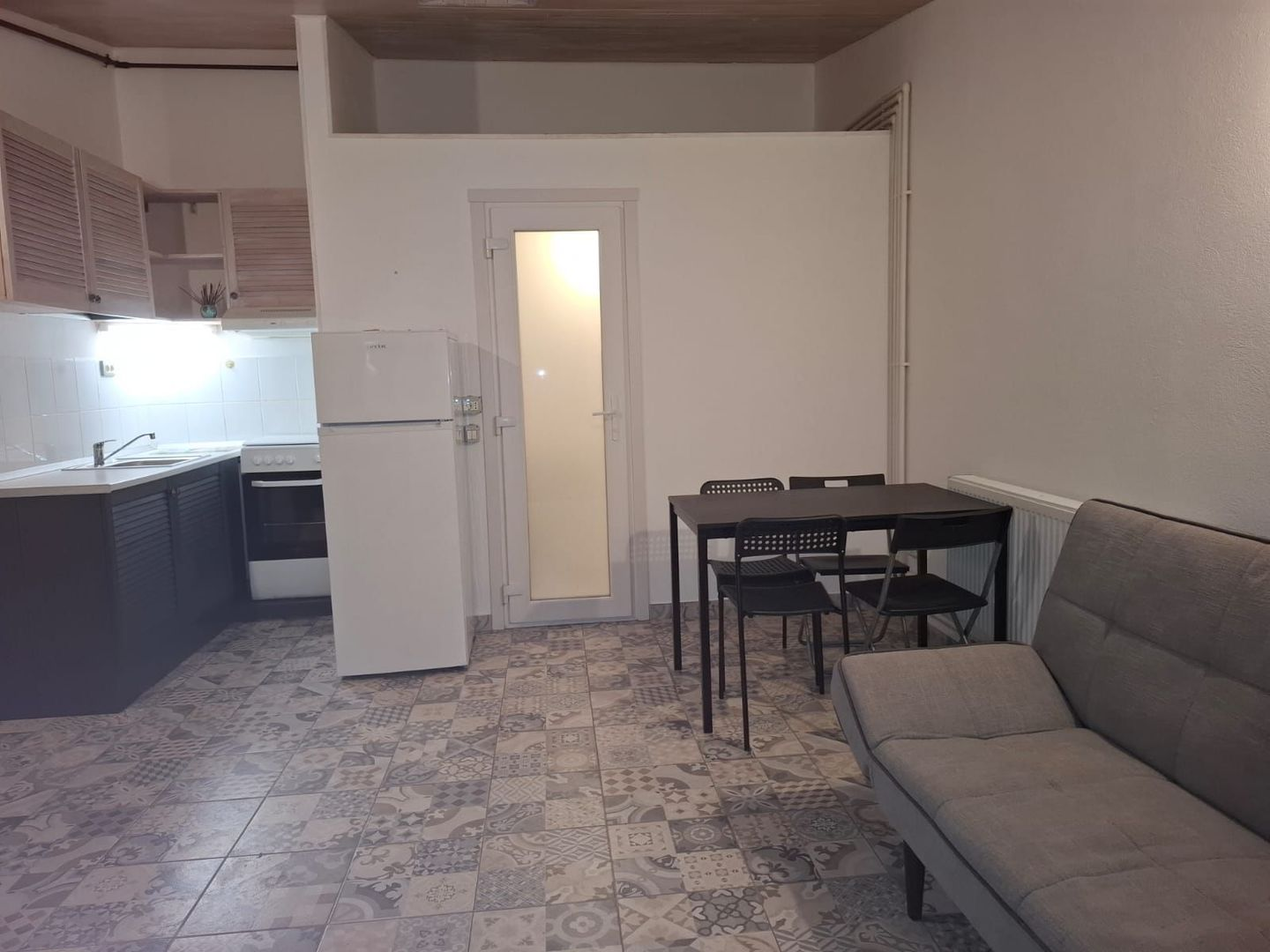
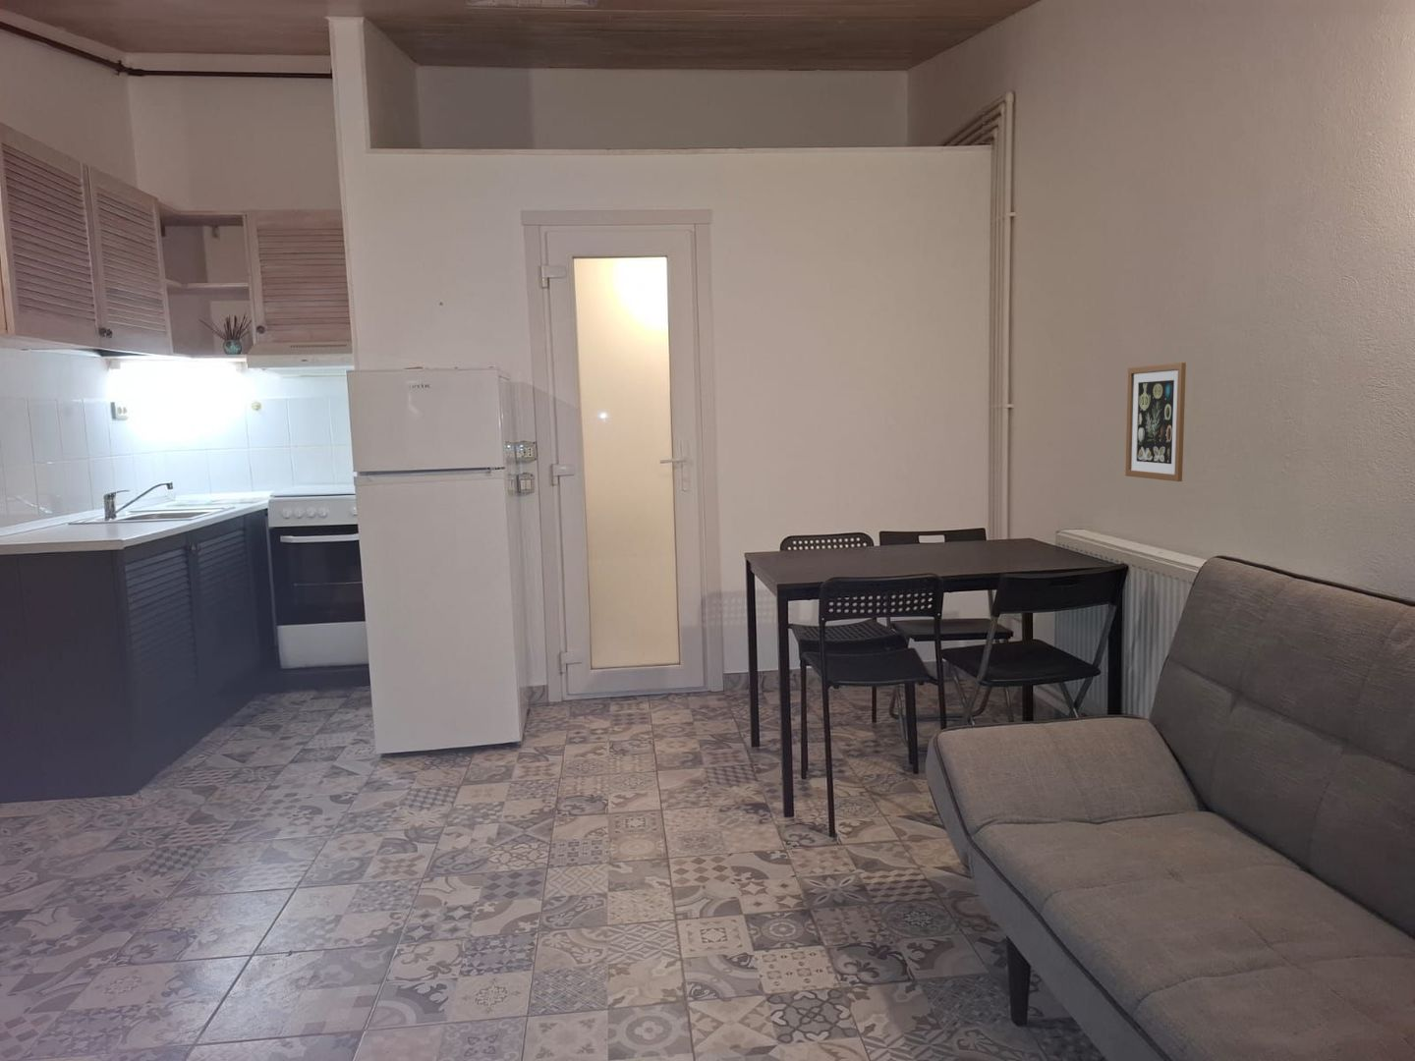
+ wall art [1124,361,1187,483]
